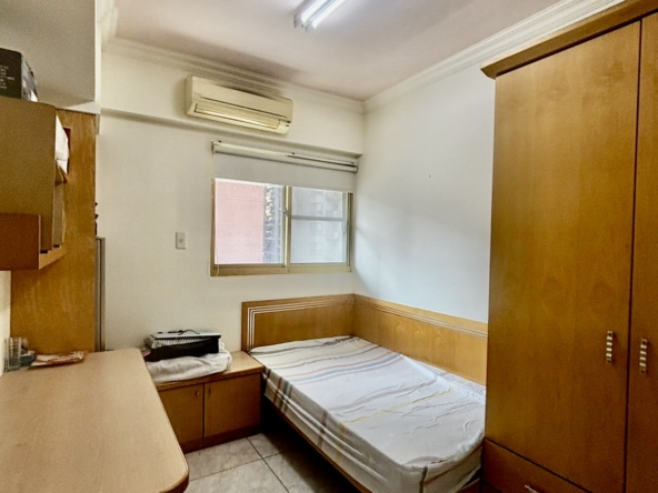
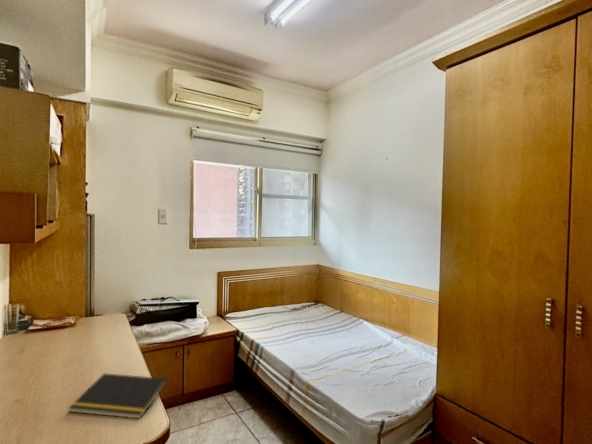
+ notepad [68,372,168,420]
